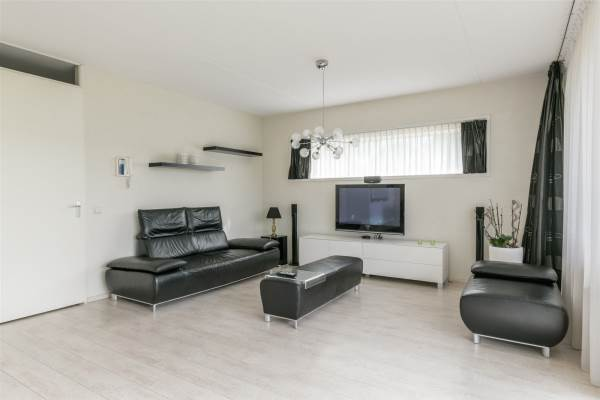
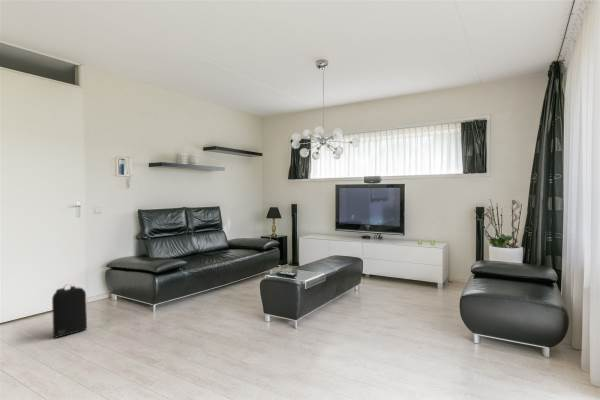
+ backpack [51,283,88,339]
